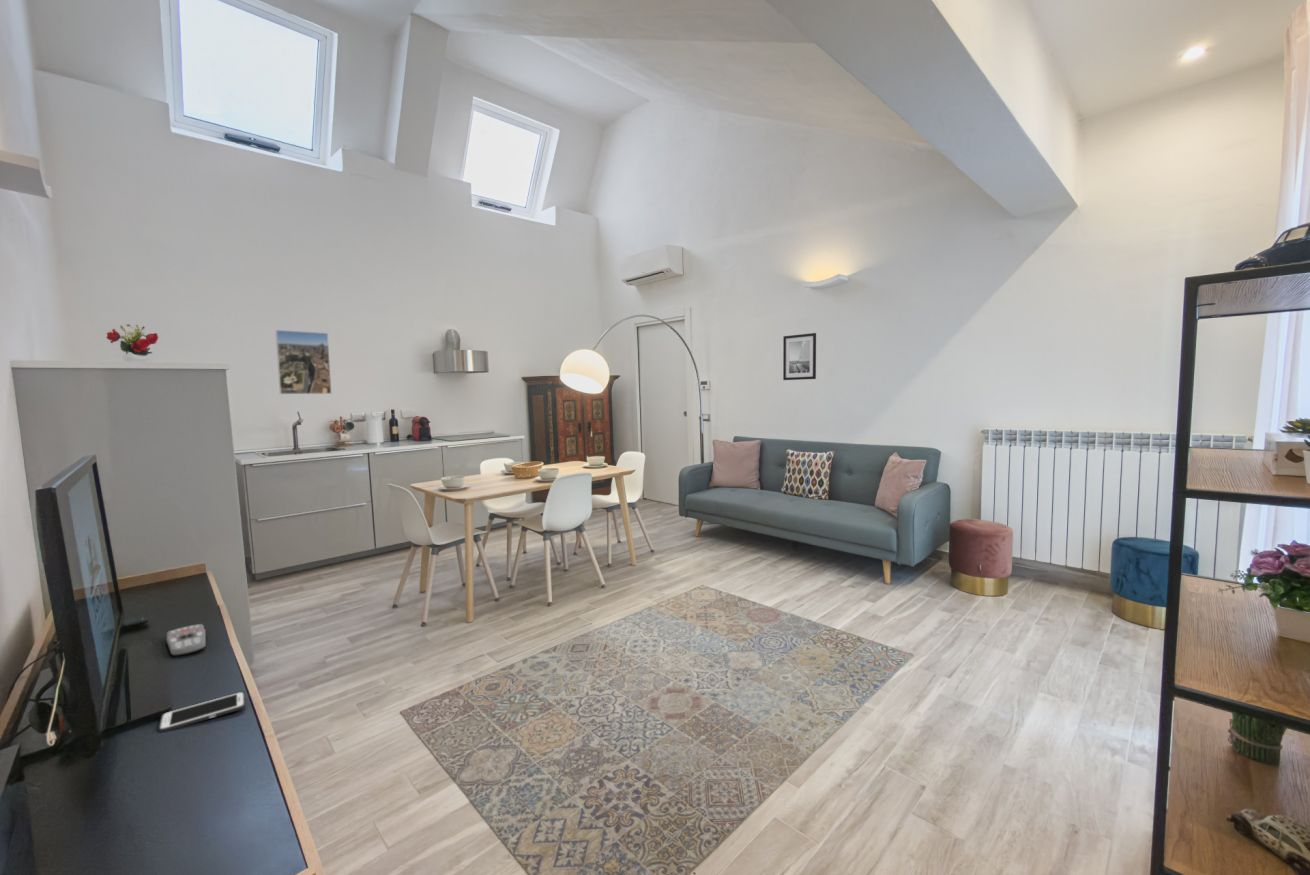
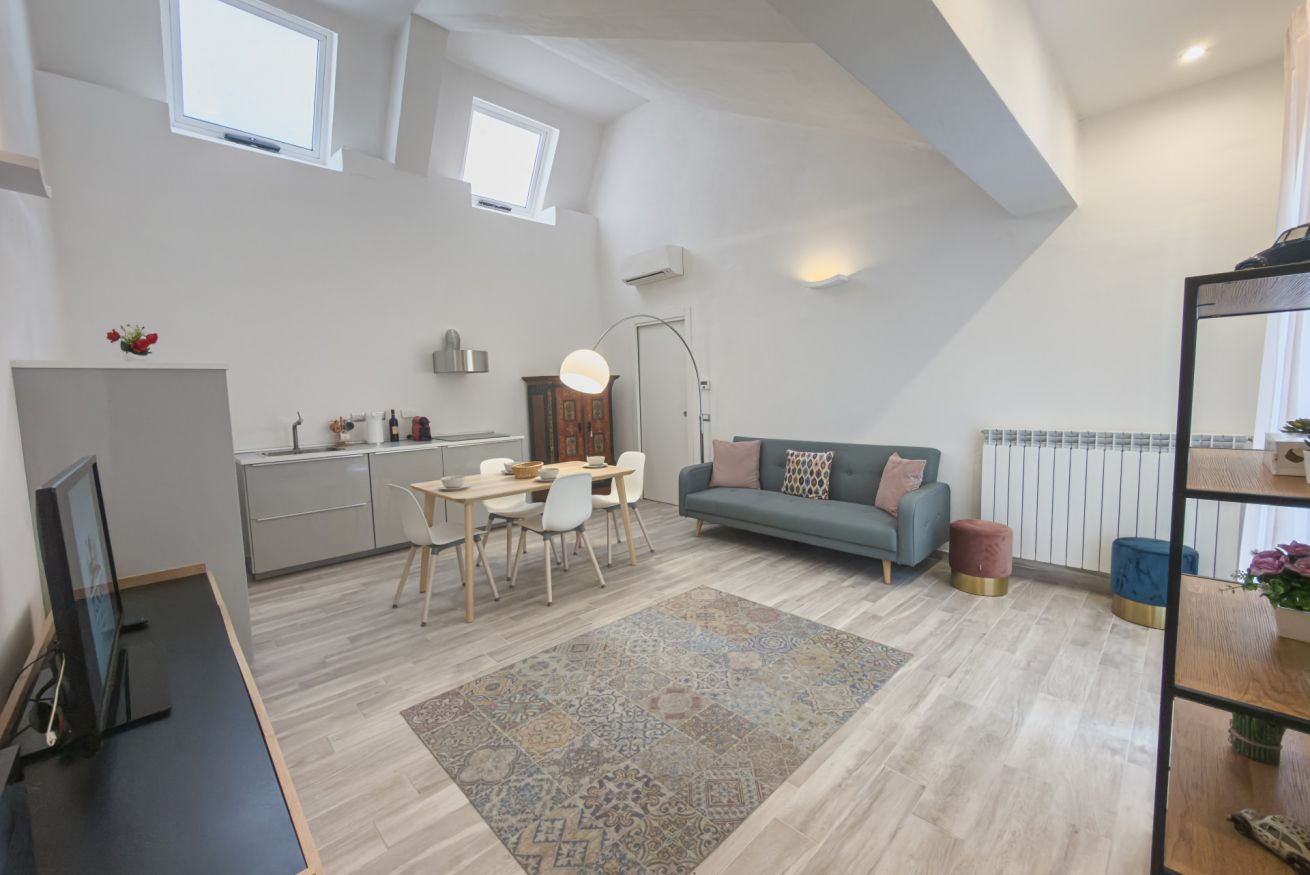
- cell phone [157,691,246,733]
- wall art [782,332,817,381]
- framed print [274,329,333,395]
- remote control [165,623,206,657]
